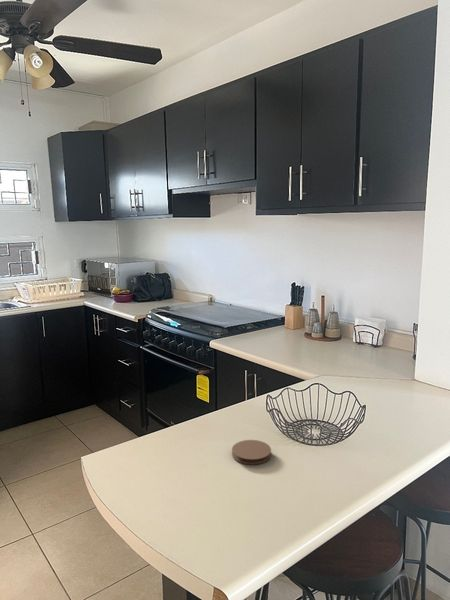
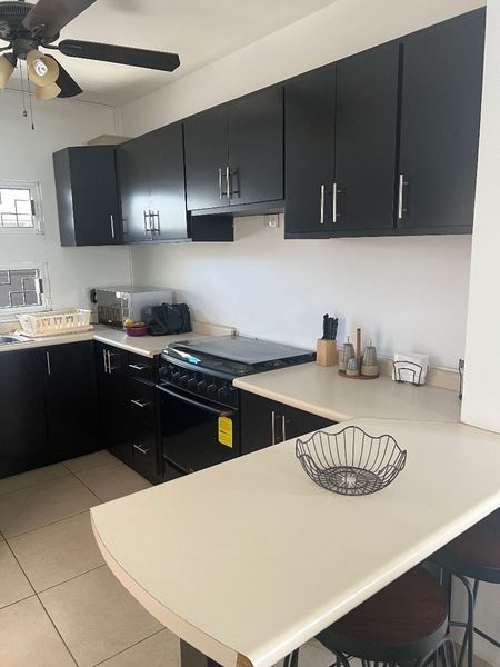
- coaster [231,439,272,466]
